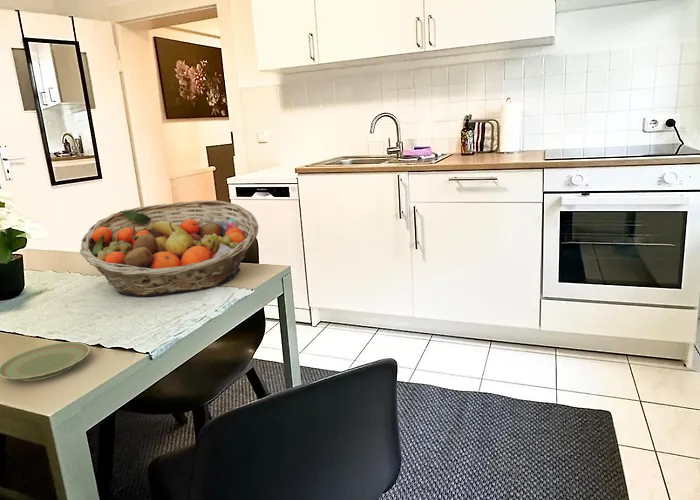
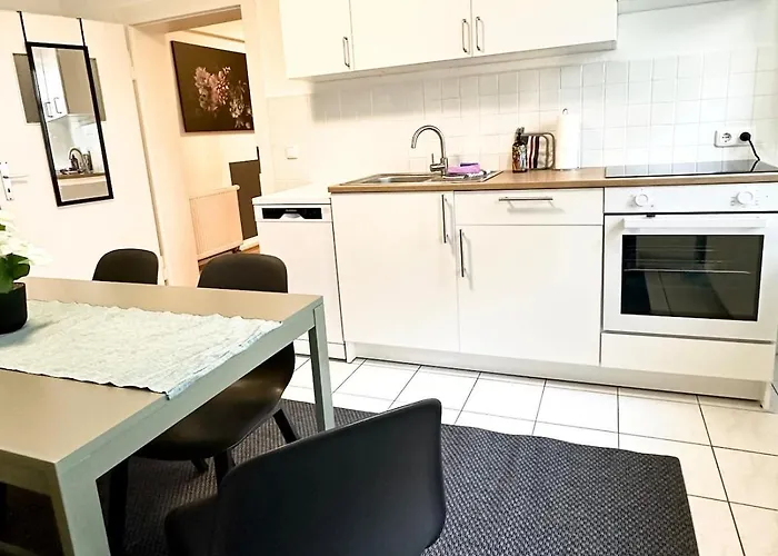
- fruit basket [79,199,259,297]
- plate [0,341,91,382]
